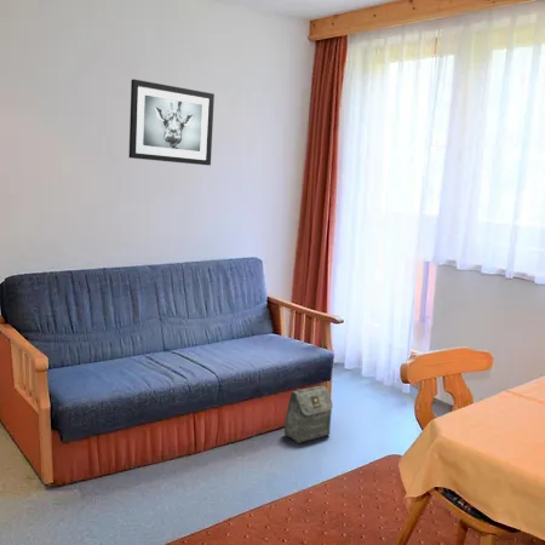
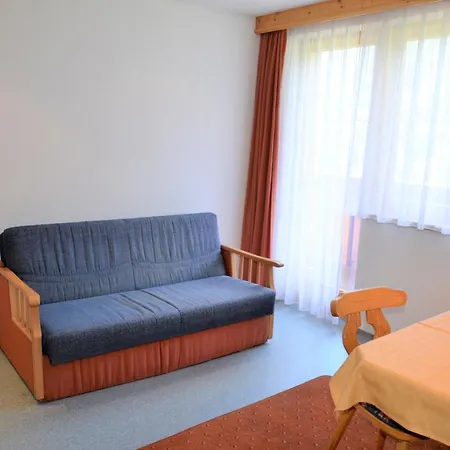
- wall art [128,78,216,166]
- bag [283,385,334,444]
